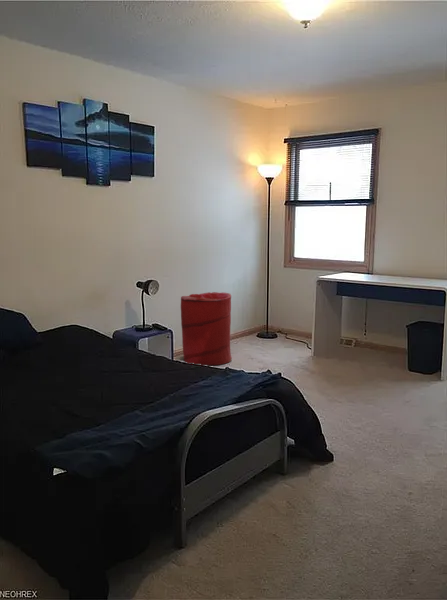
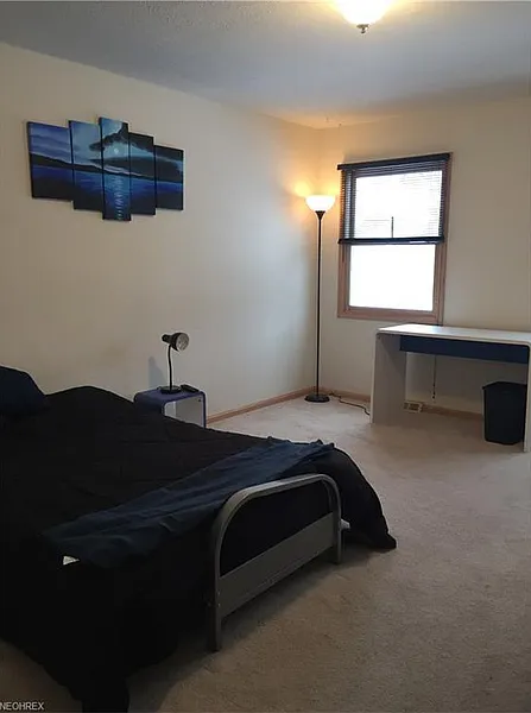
- laundry hamper [180,291,233,367]
